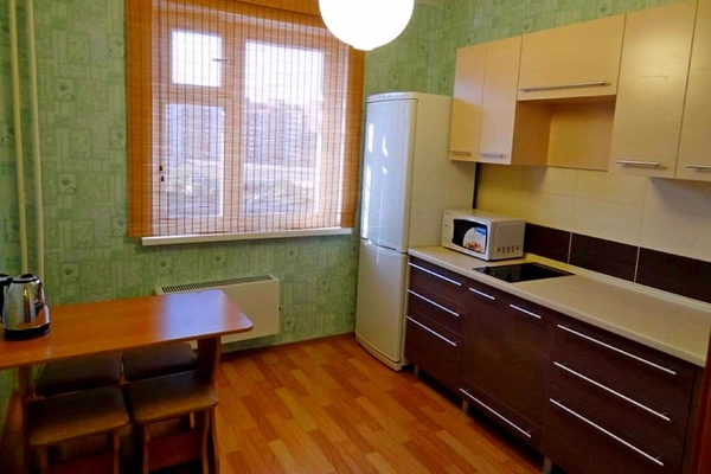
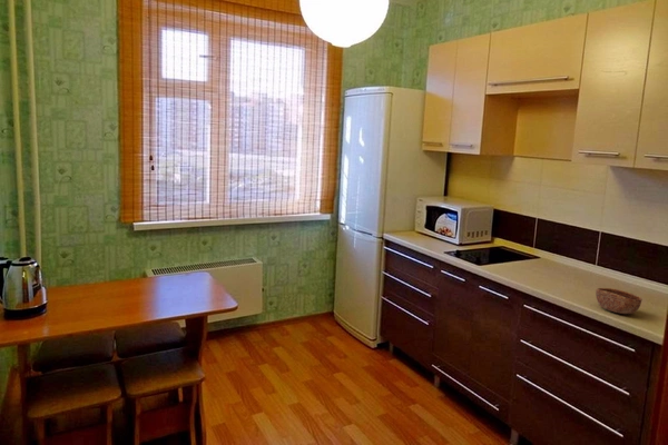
+ bowl [595,287,644,315]
